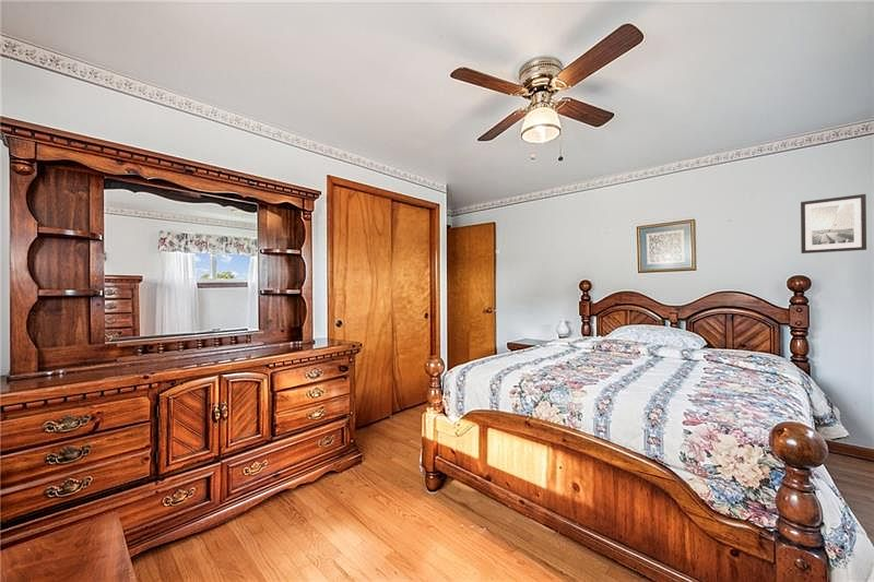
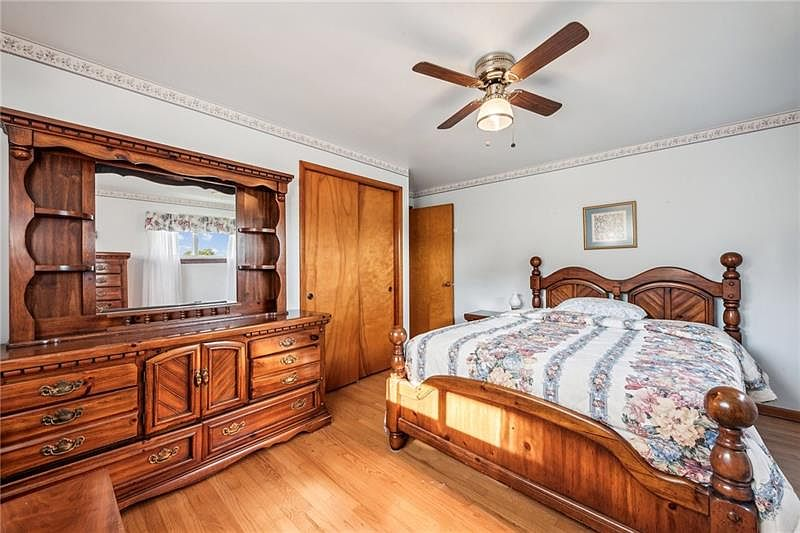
- wall art [800,193,867,254]
